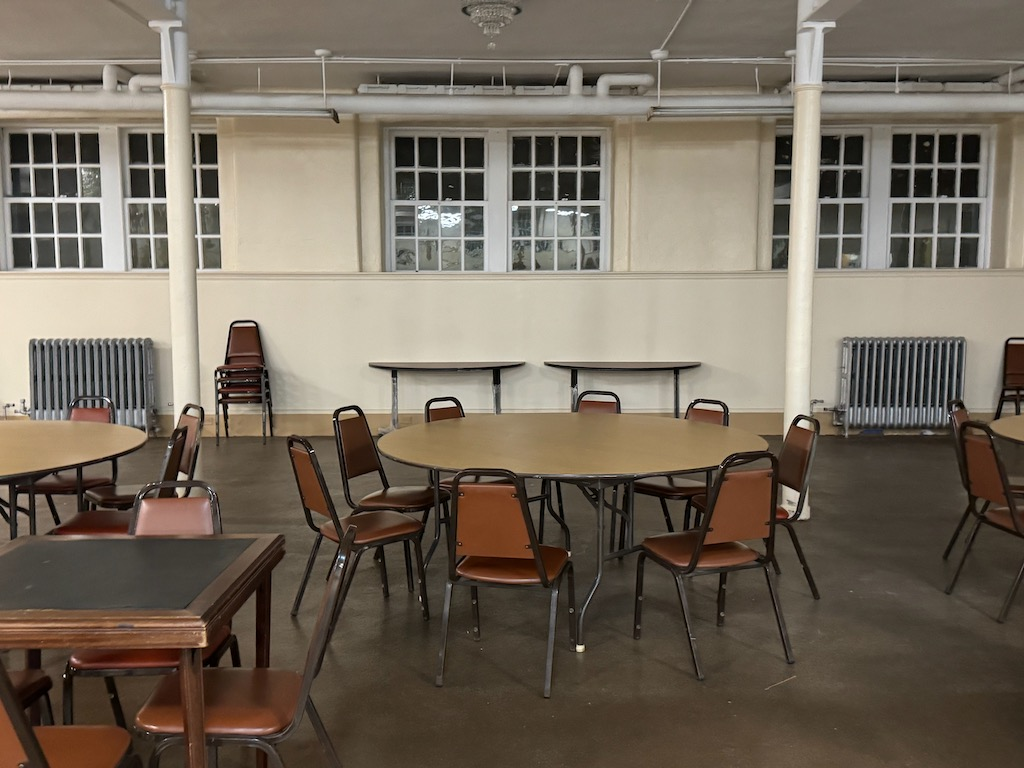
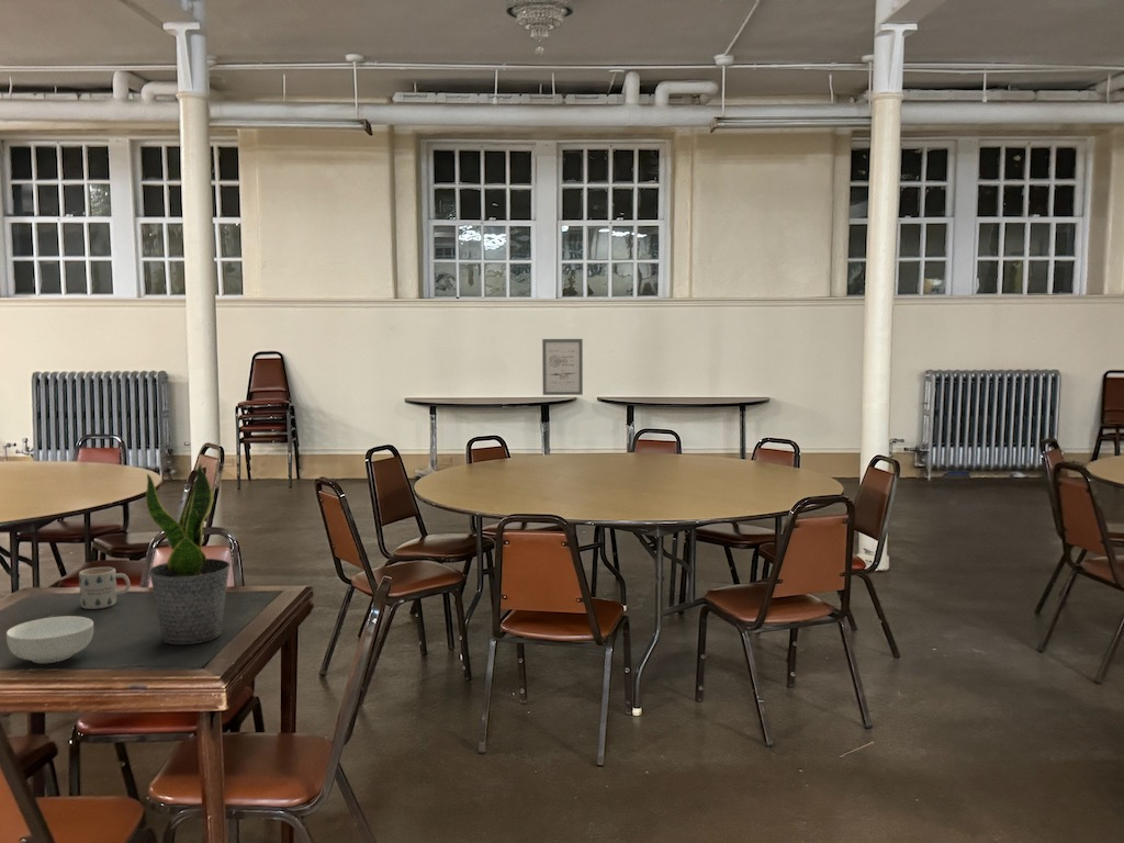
+ wall art [541,338,584,396]
+ mug [78,566,132,610]
+ potted plant [145,462,232,645]
+ cereal bowl [5,615,94,664]
